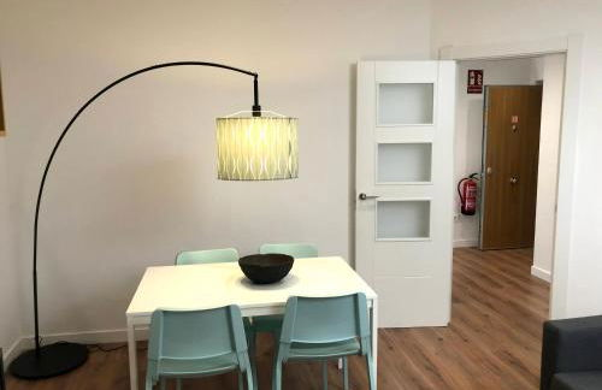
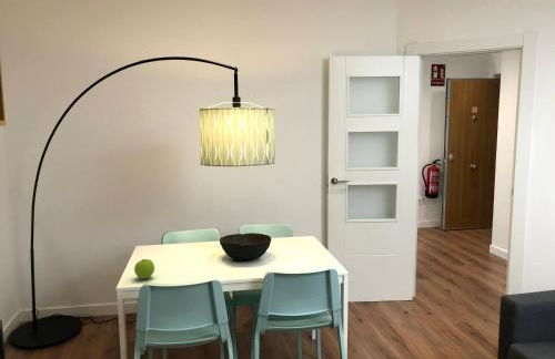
+ apple [133,258,155,280]
